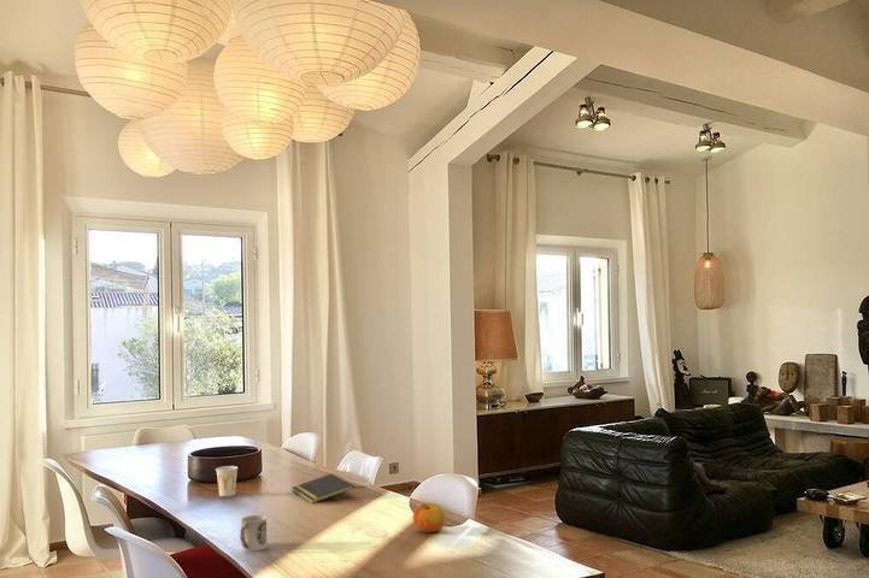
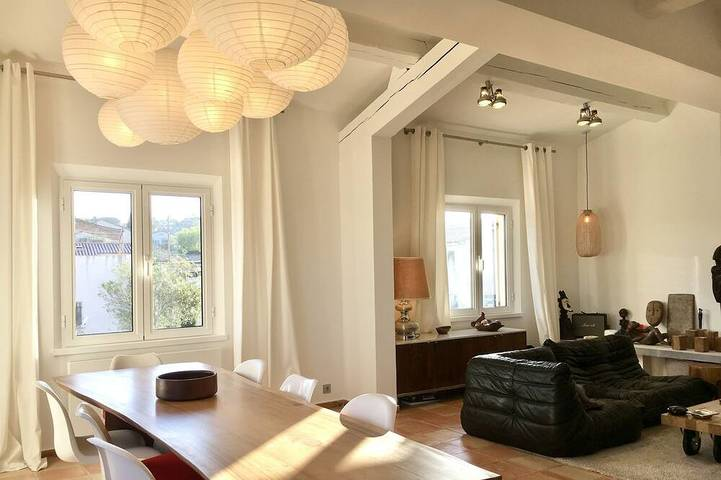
- apple [412,502,446,533]
- cup [239,514,268,552]
- cup [215,465,239,497]
- notepad [290,472,356,505]
